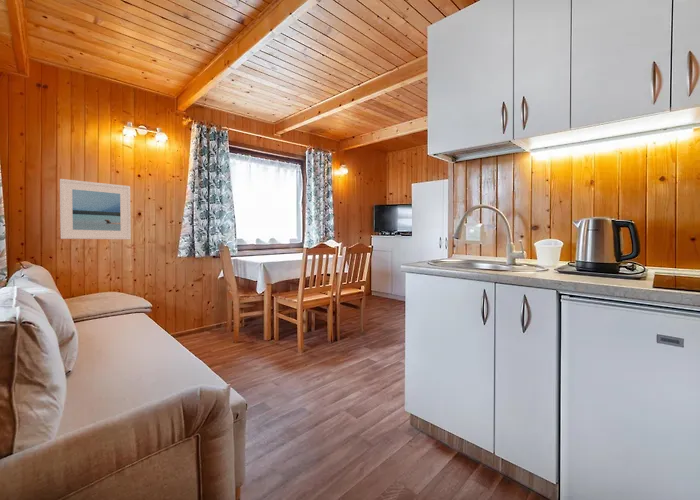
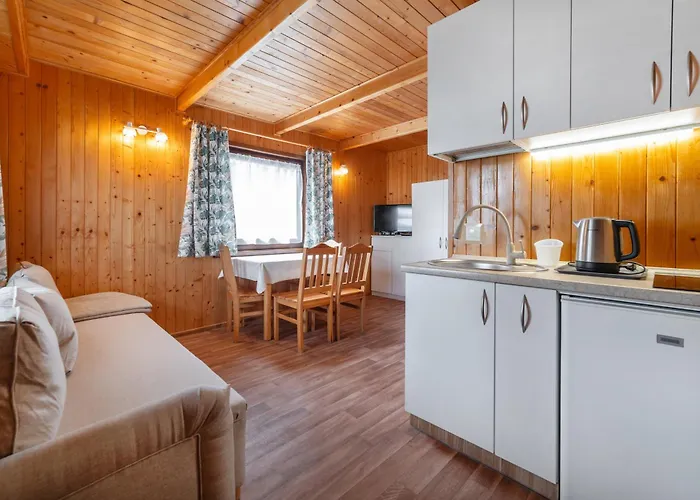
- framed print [59,178,132,240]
